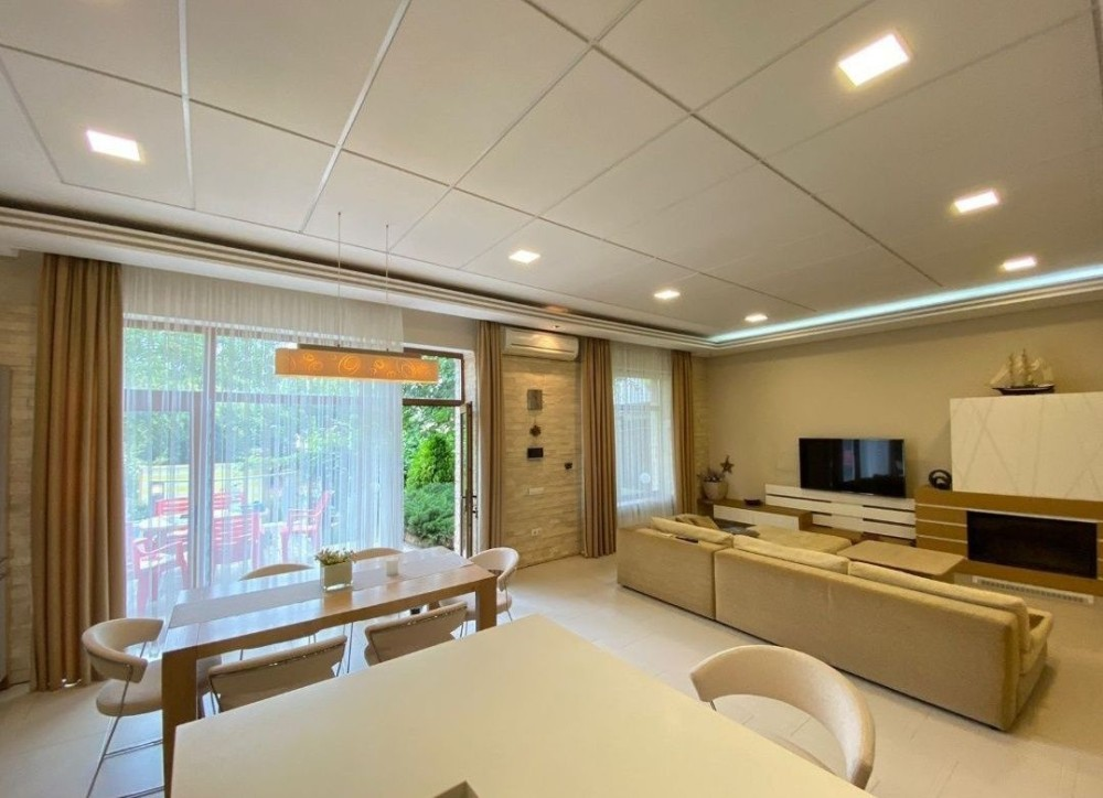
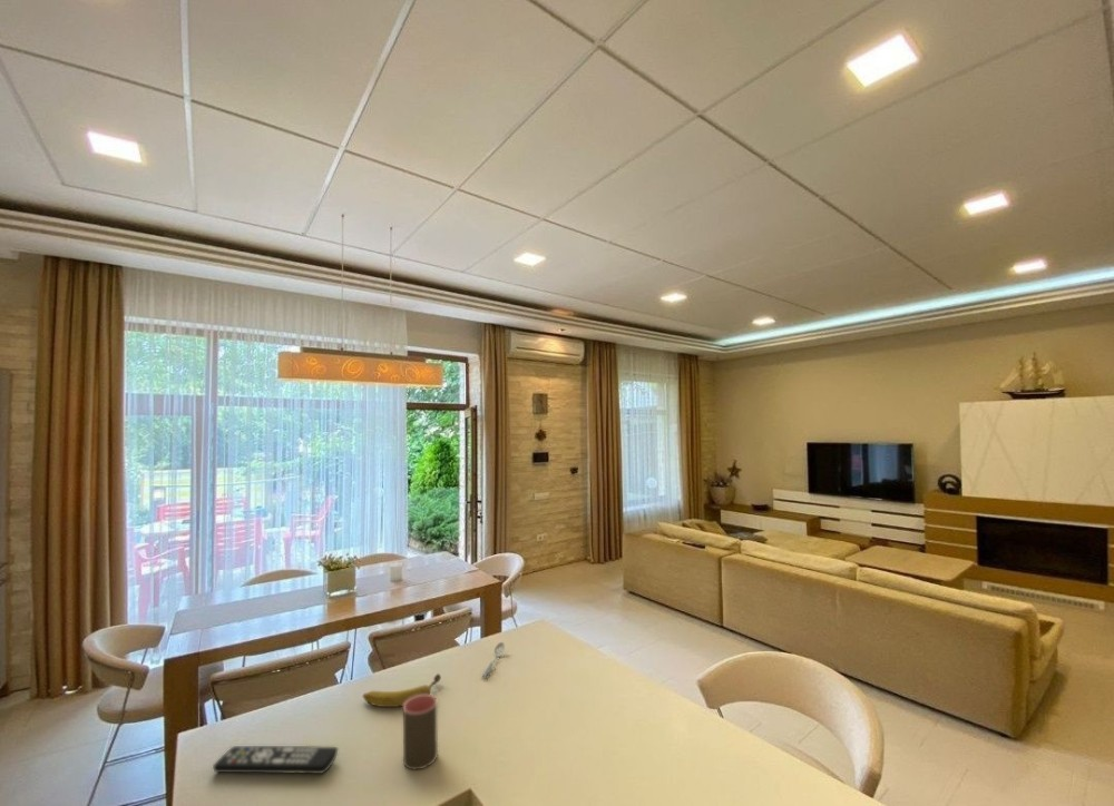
+ fruit [362,672,442,708]
+ spoon [480,641,506,679]
+ remote control [212,745,339,775]
+ cup [402,694,439,770]
